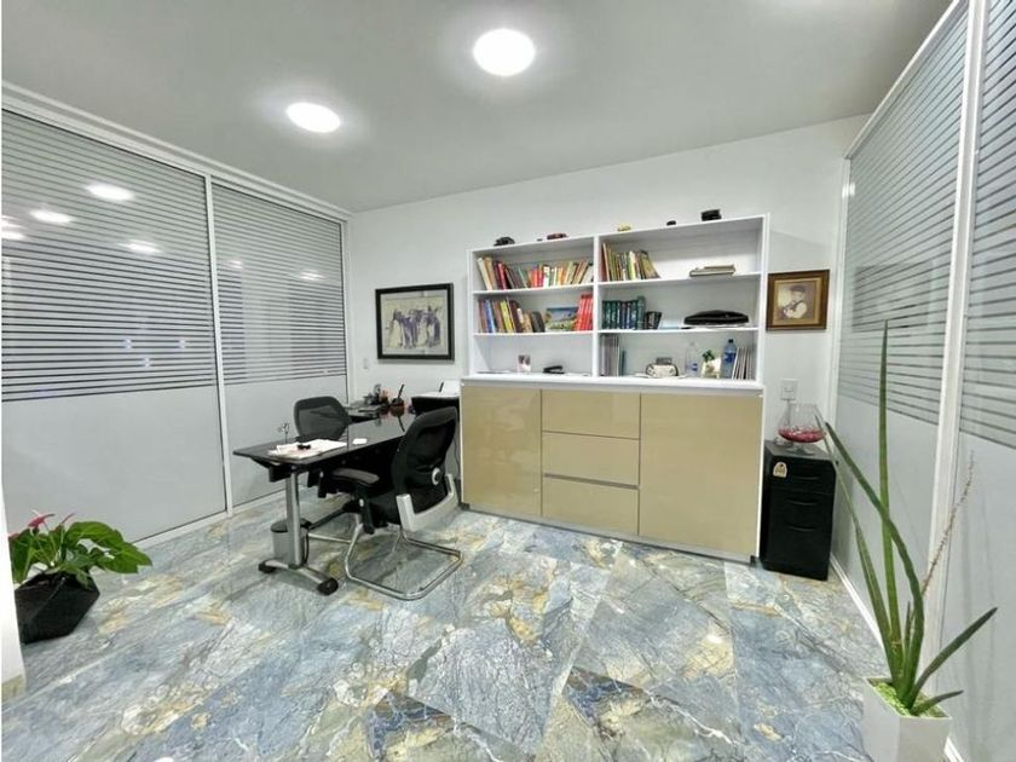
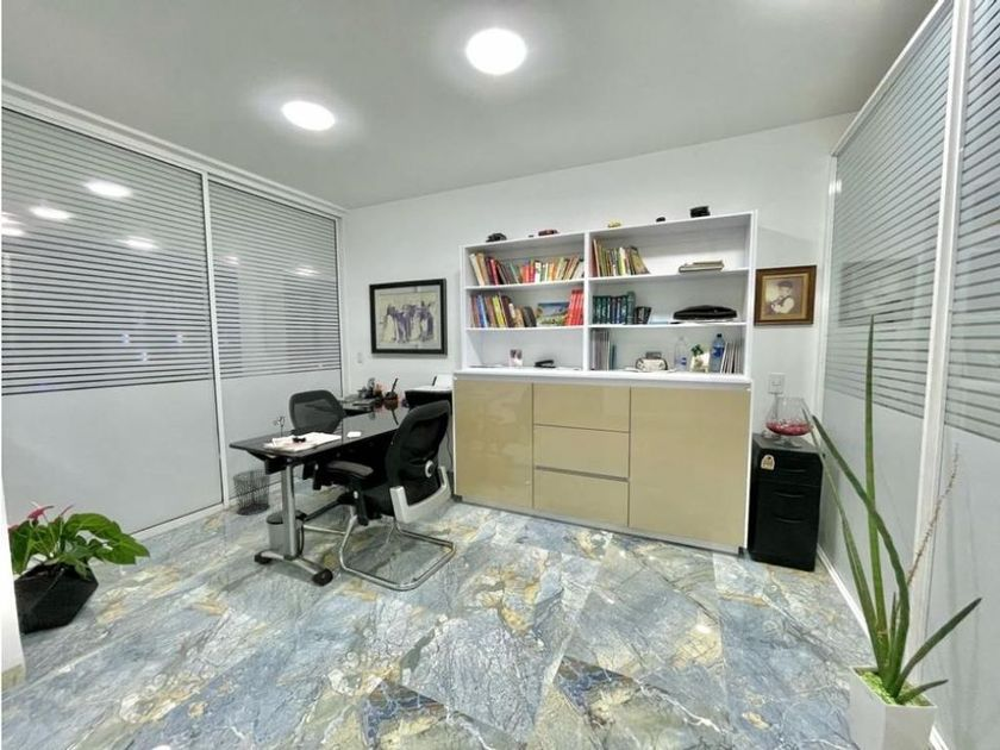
+ waste bin [231,469,271,515]
